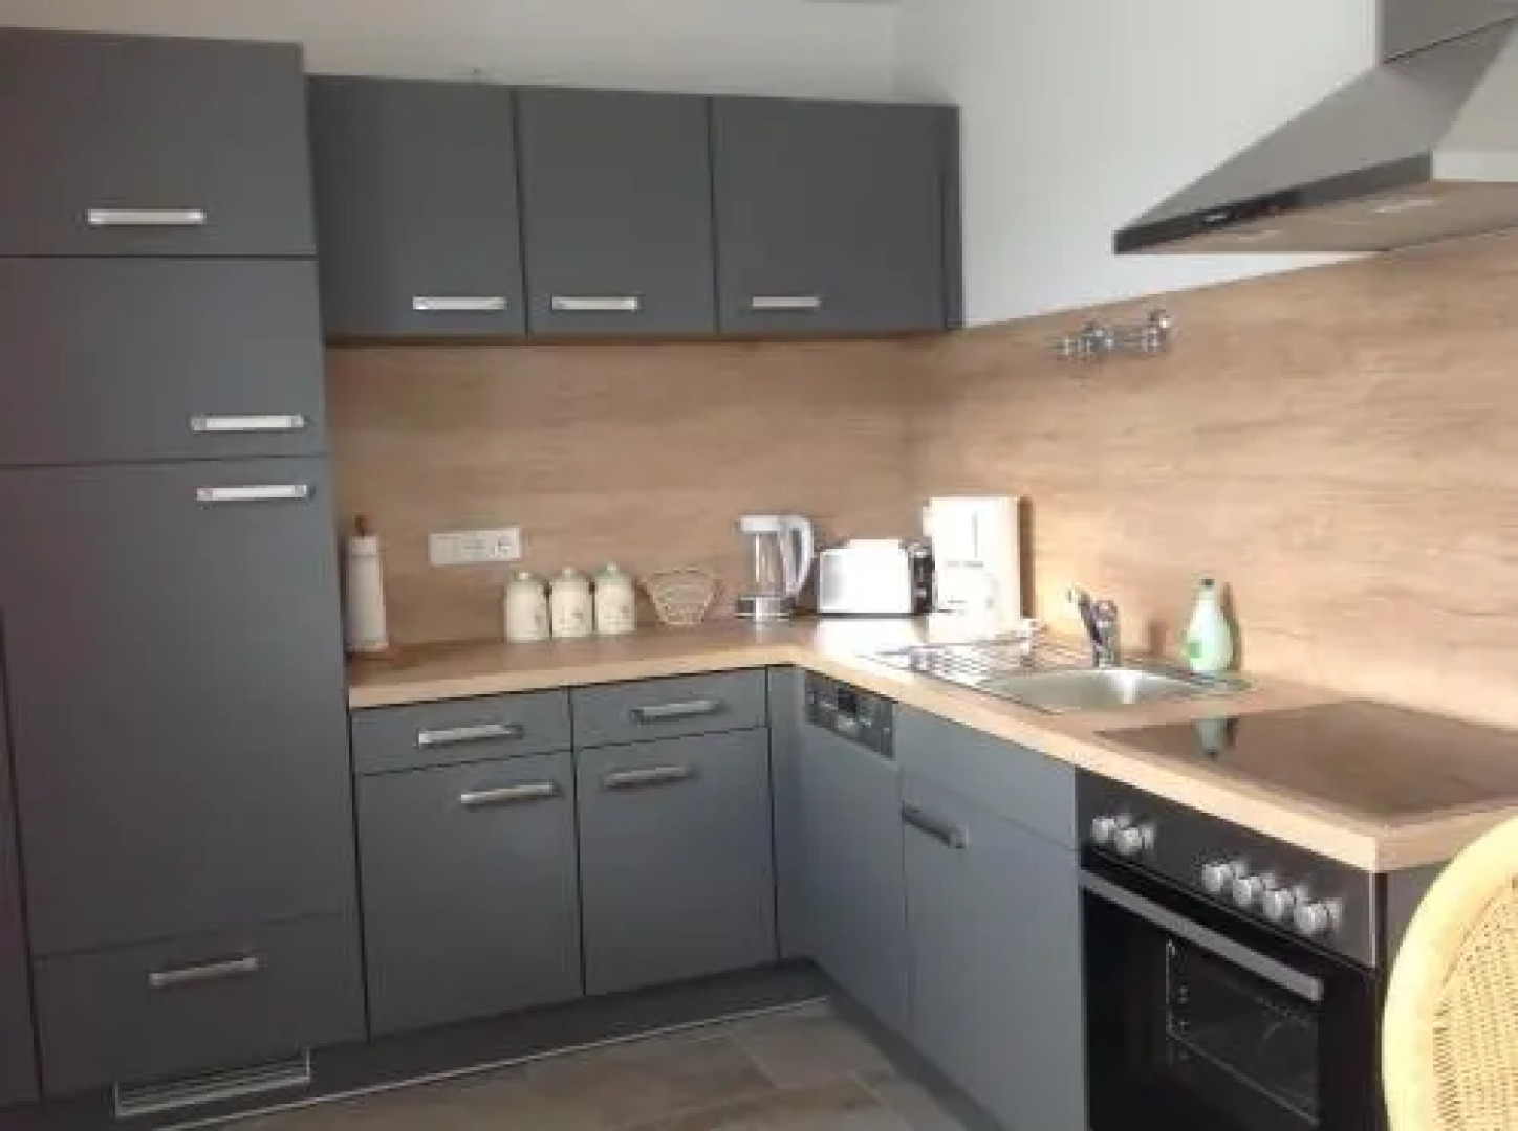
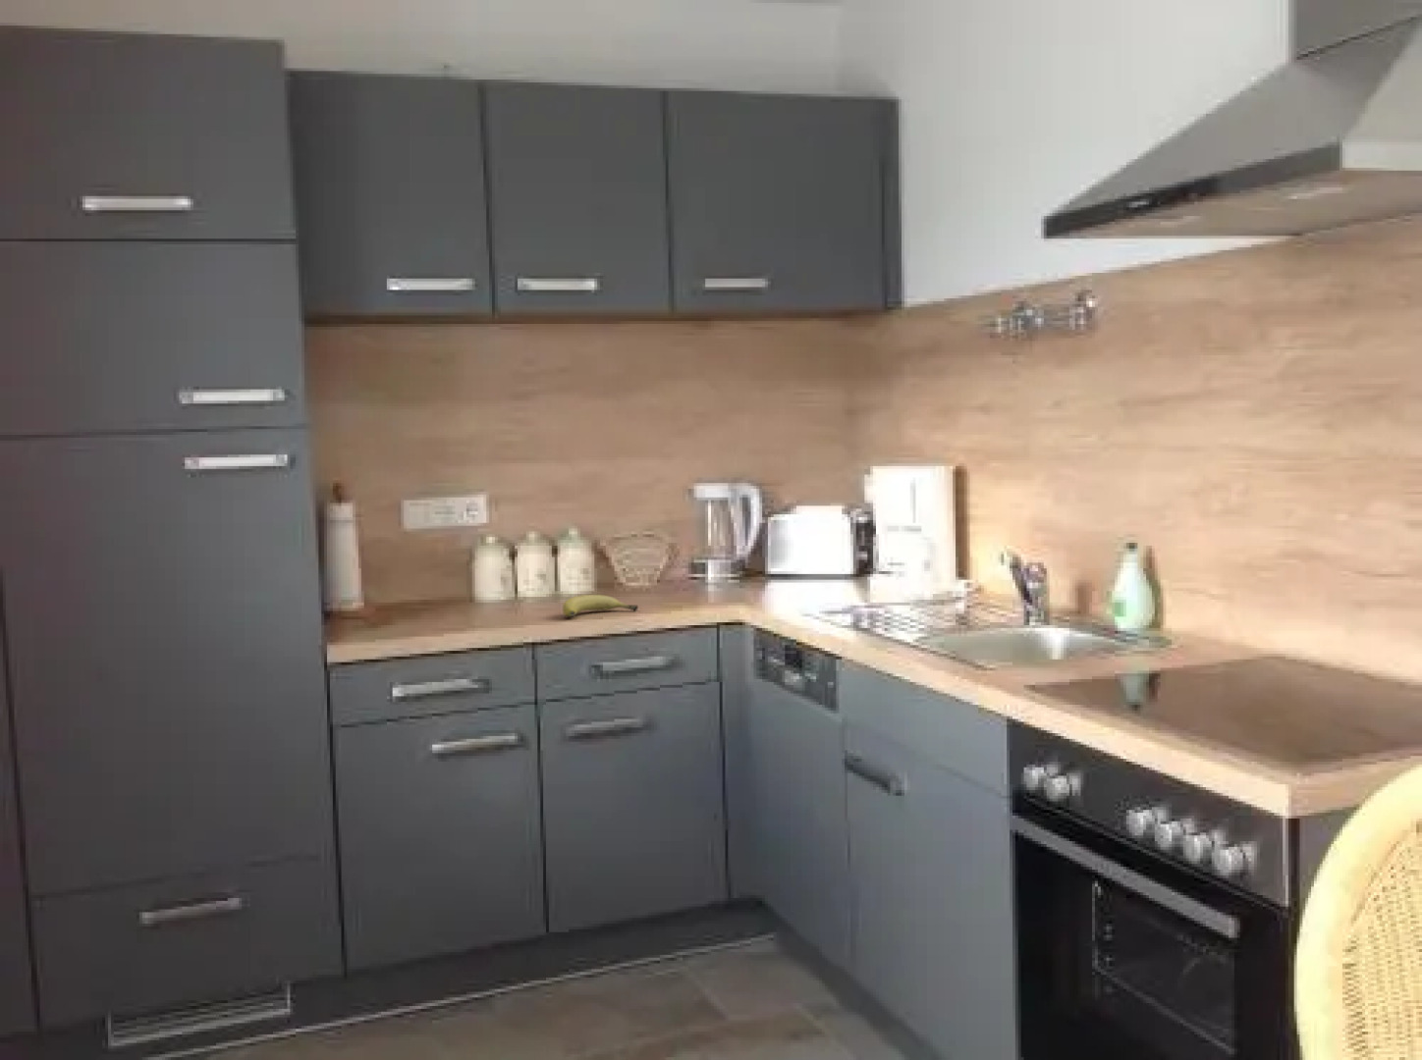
+ fruit [561,593,639,617]
